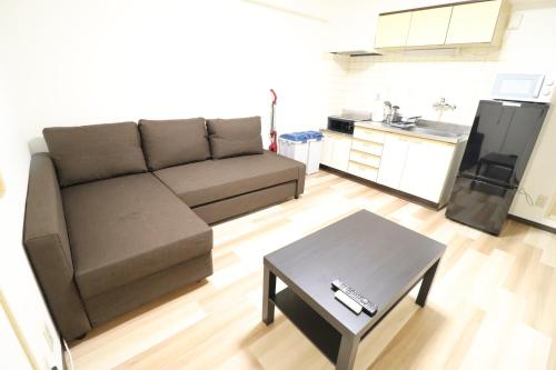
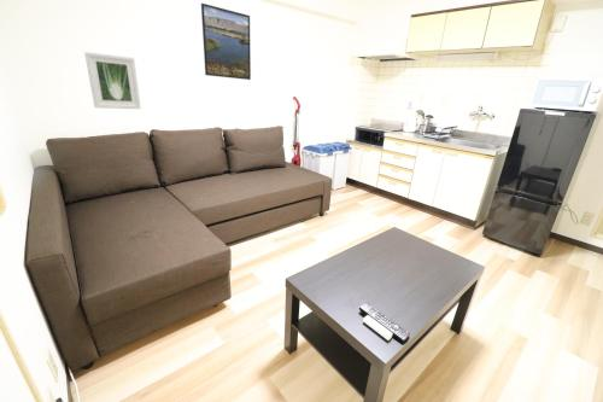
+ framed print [83,51,142,110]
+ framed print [200,2,252,81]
